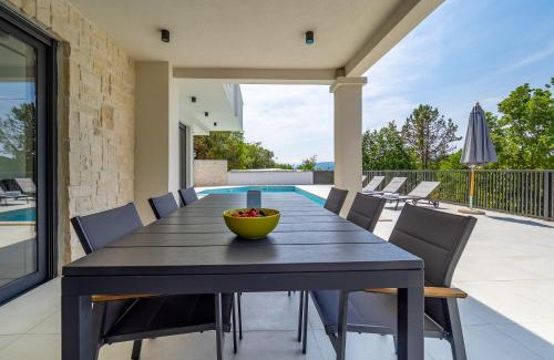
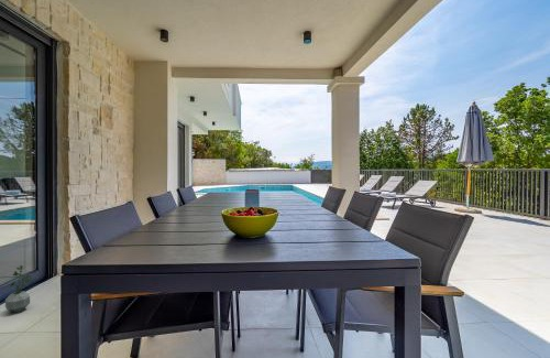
+ potted plant [4,264,34,313]
